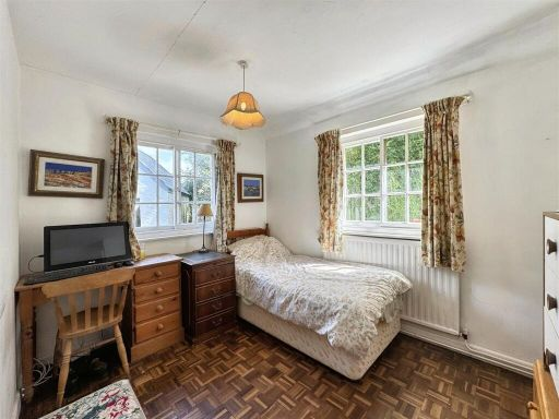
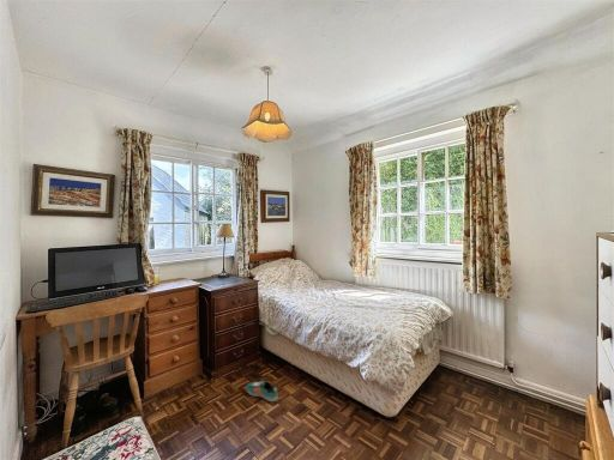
+ sneaker [245,380,279,402]
